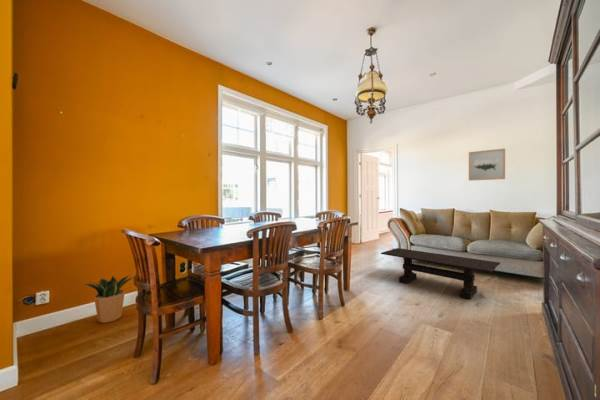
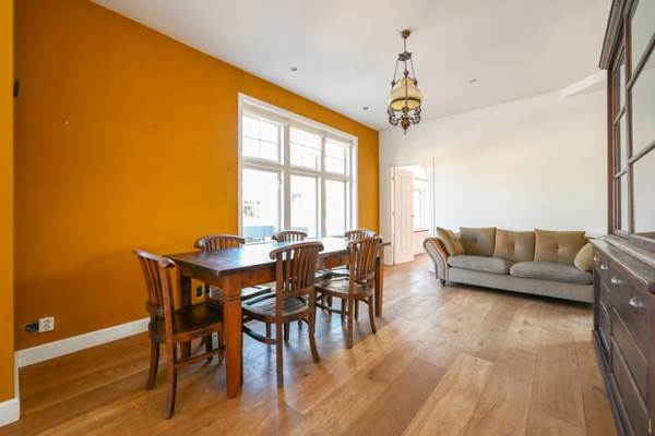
- coffee table [380,247,501,300]
- potted plant [82,273,134,324]
- wall art [468,148,506,182]
